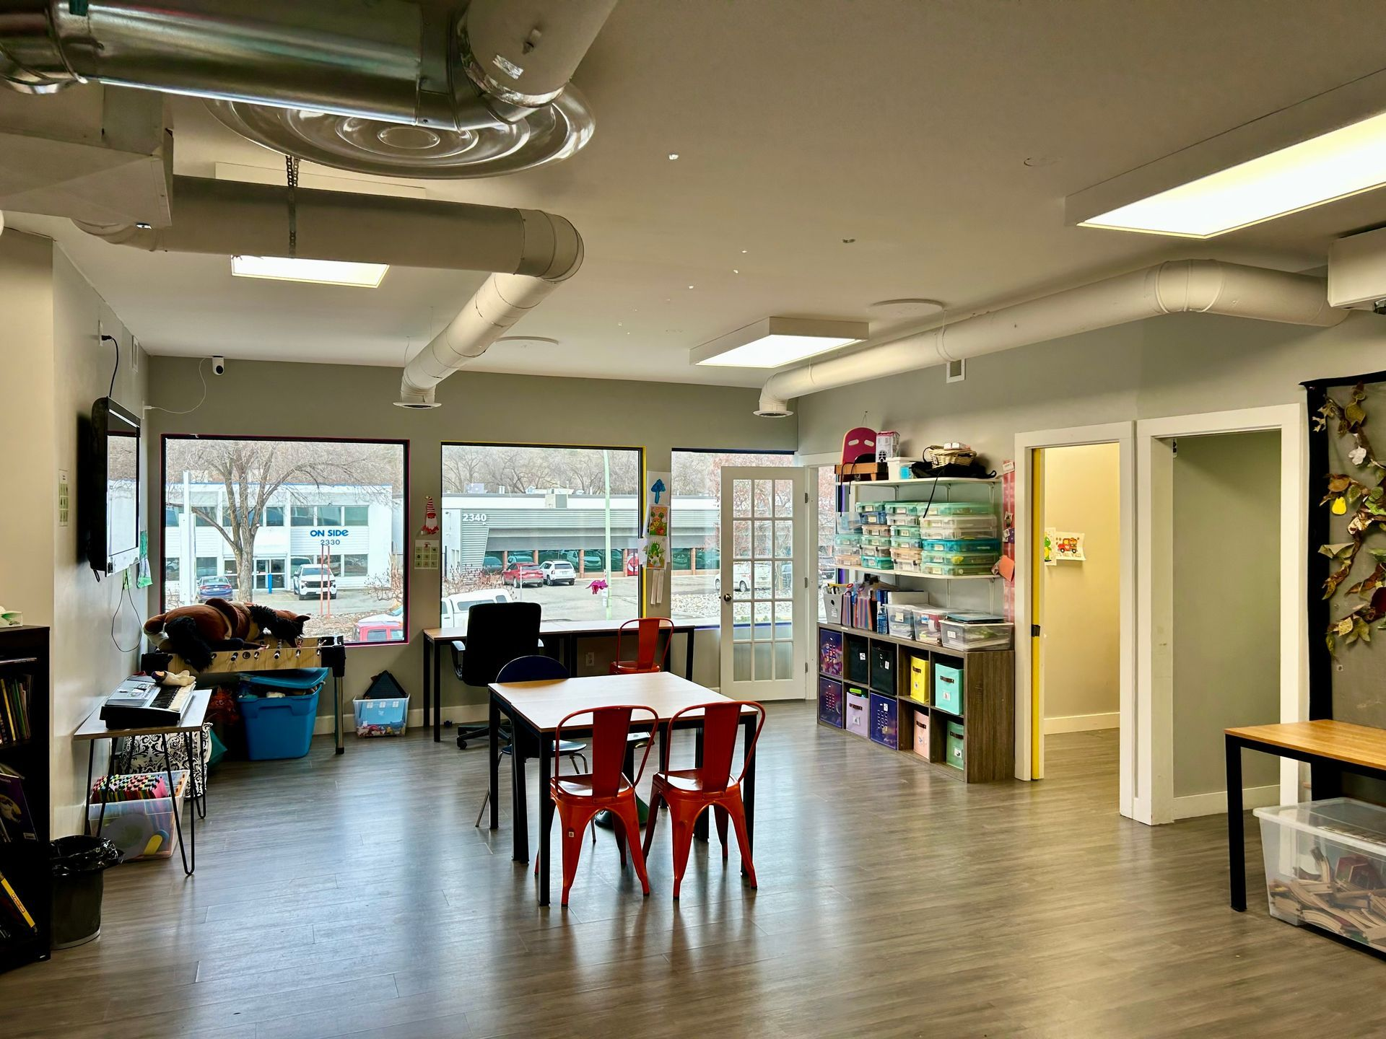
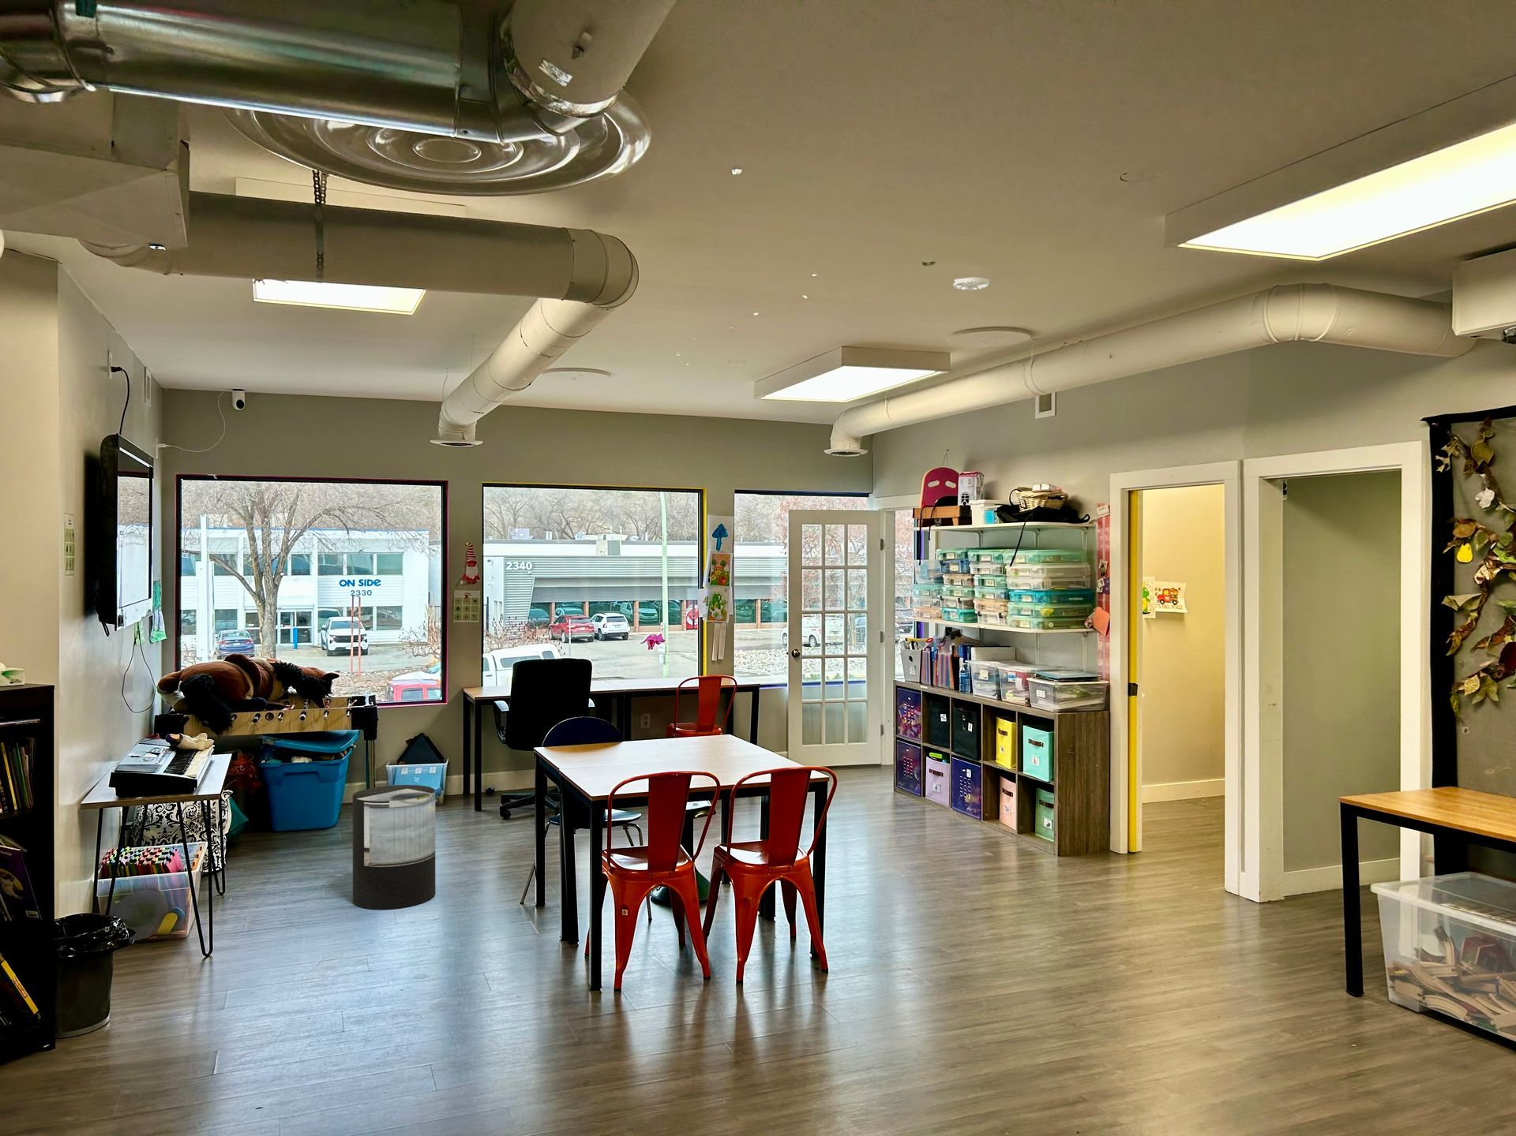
+ trash can [352,784,436,910]
+ smoke detector [953,277,991,291]
